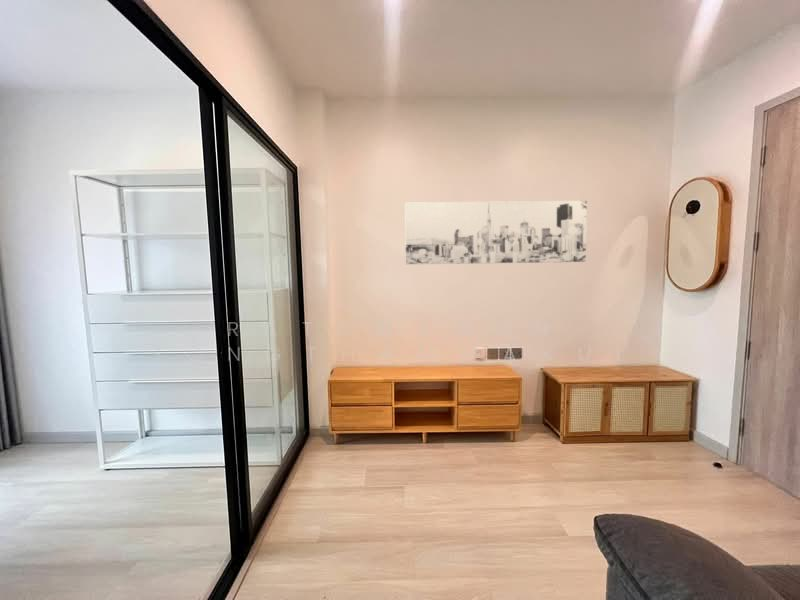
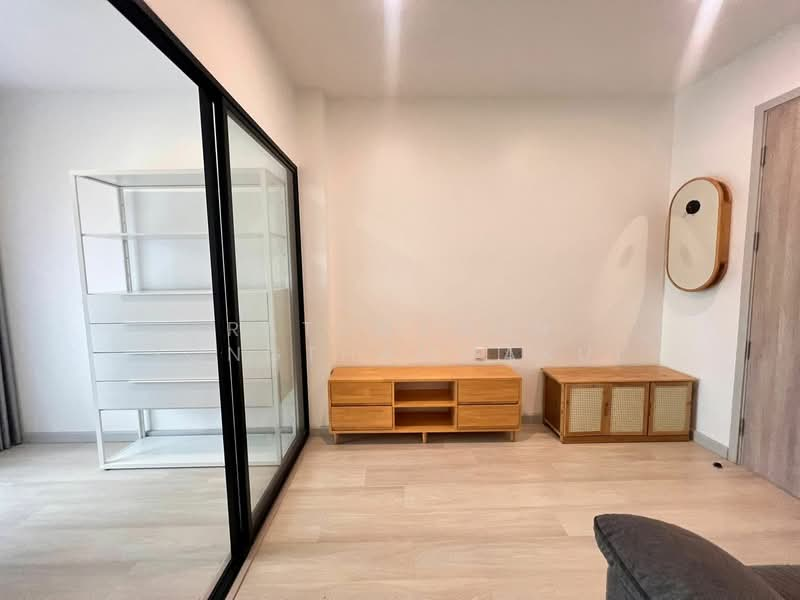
- wall art [404,200,588,265]
